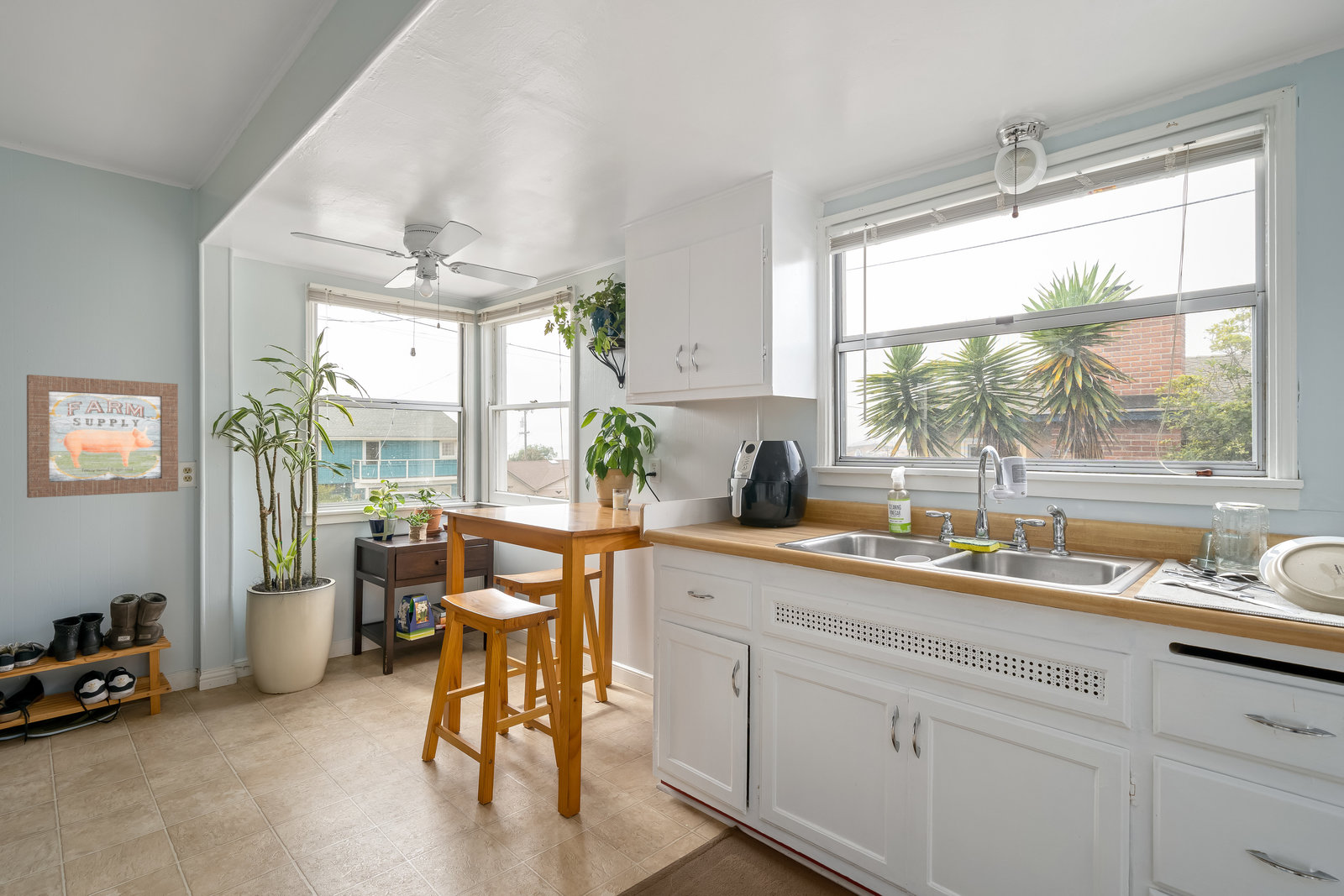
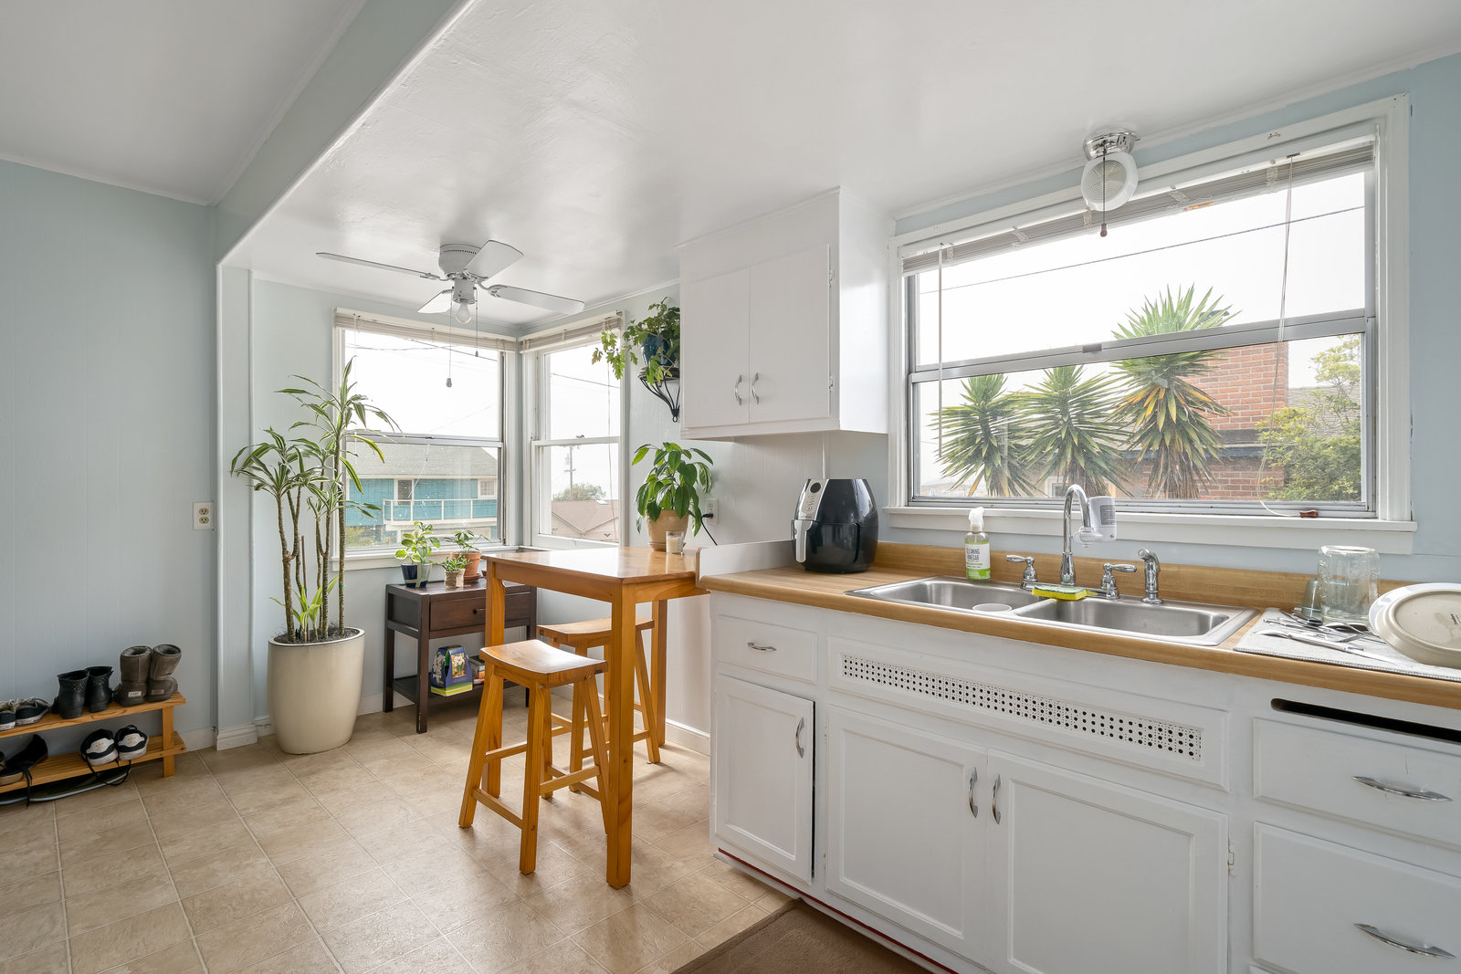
- wall art [26,374,179,499]
